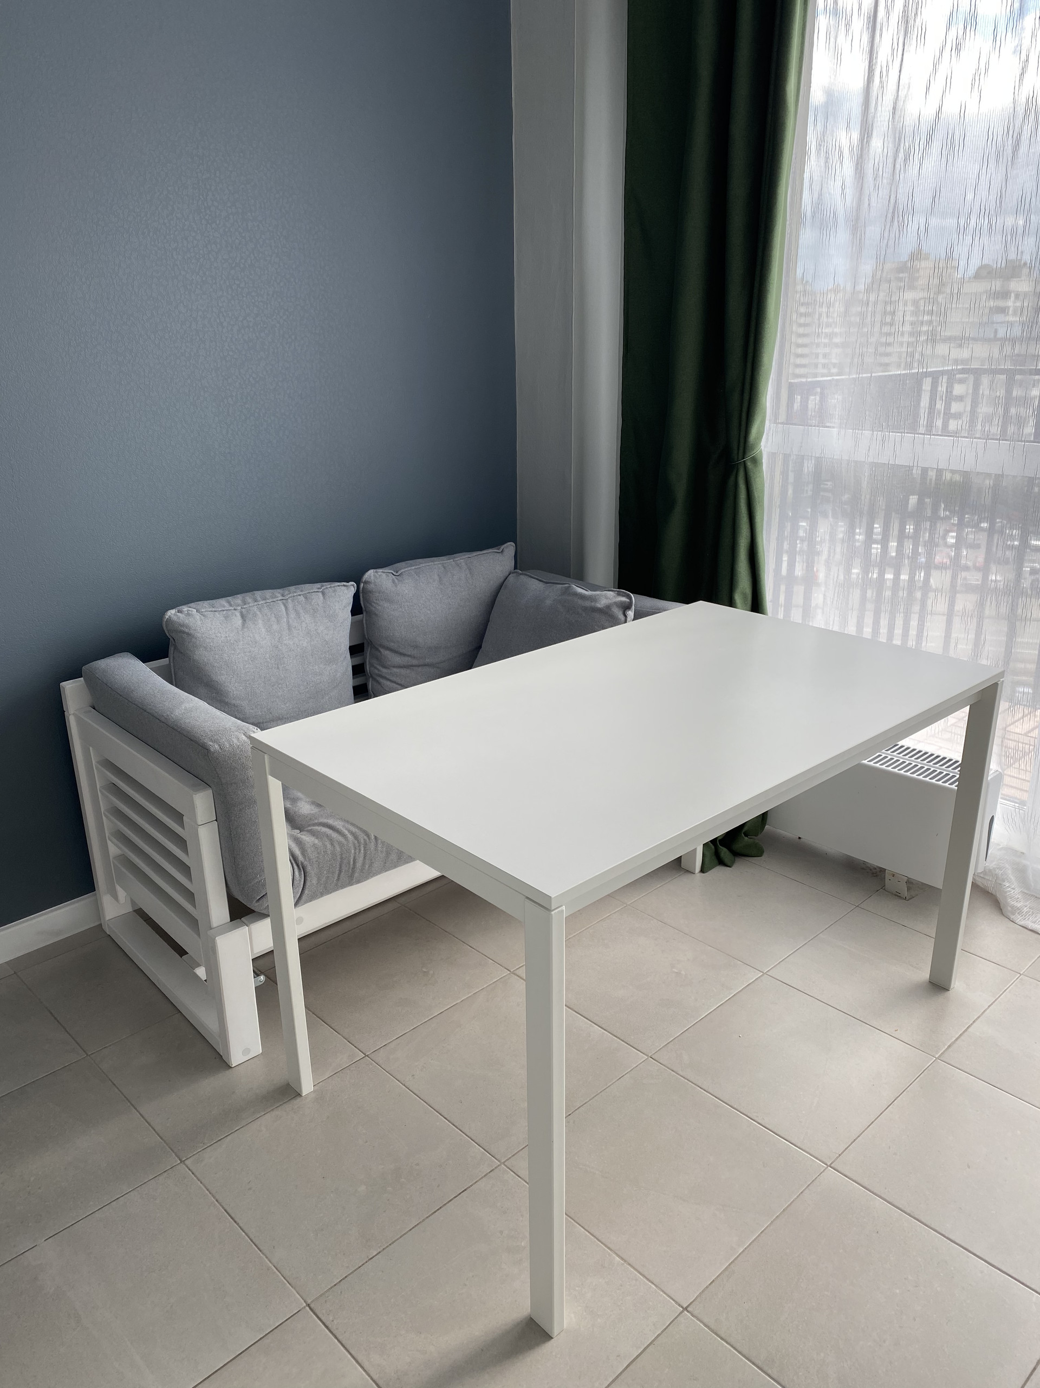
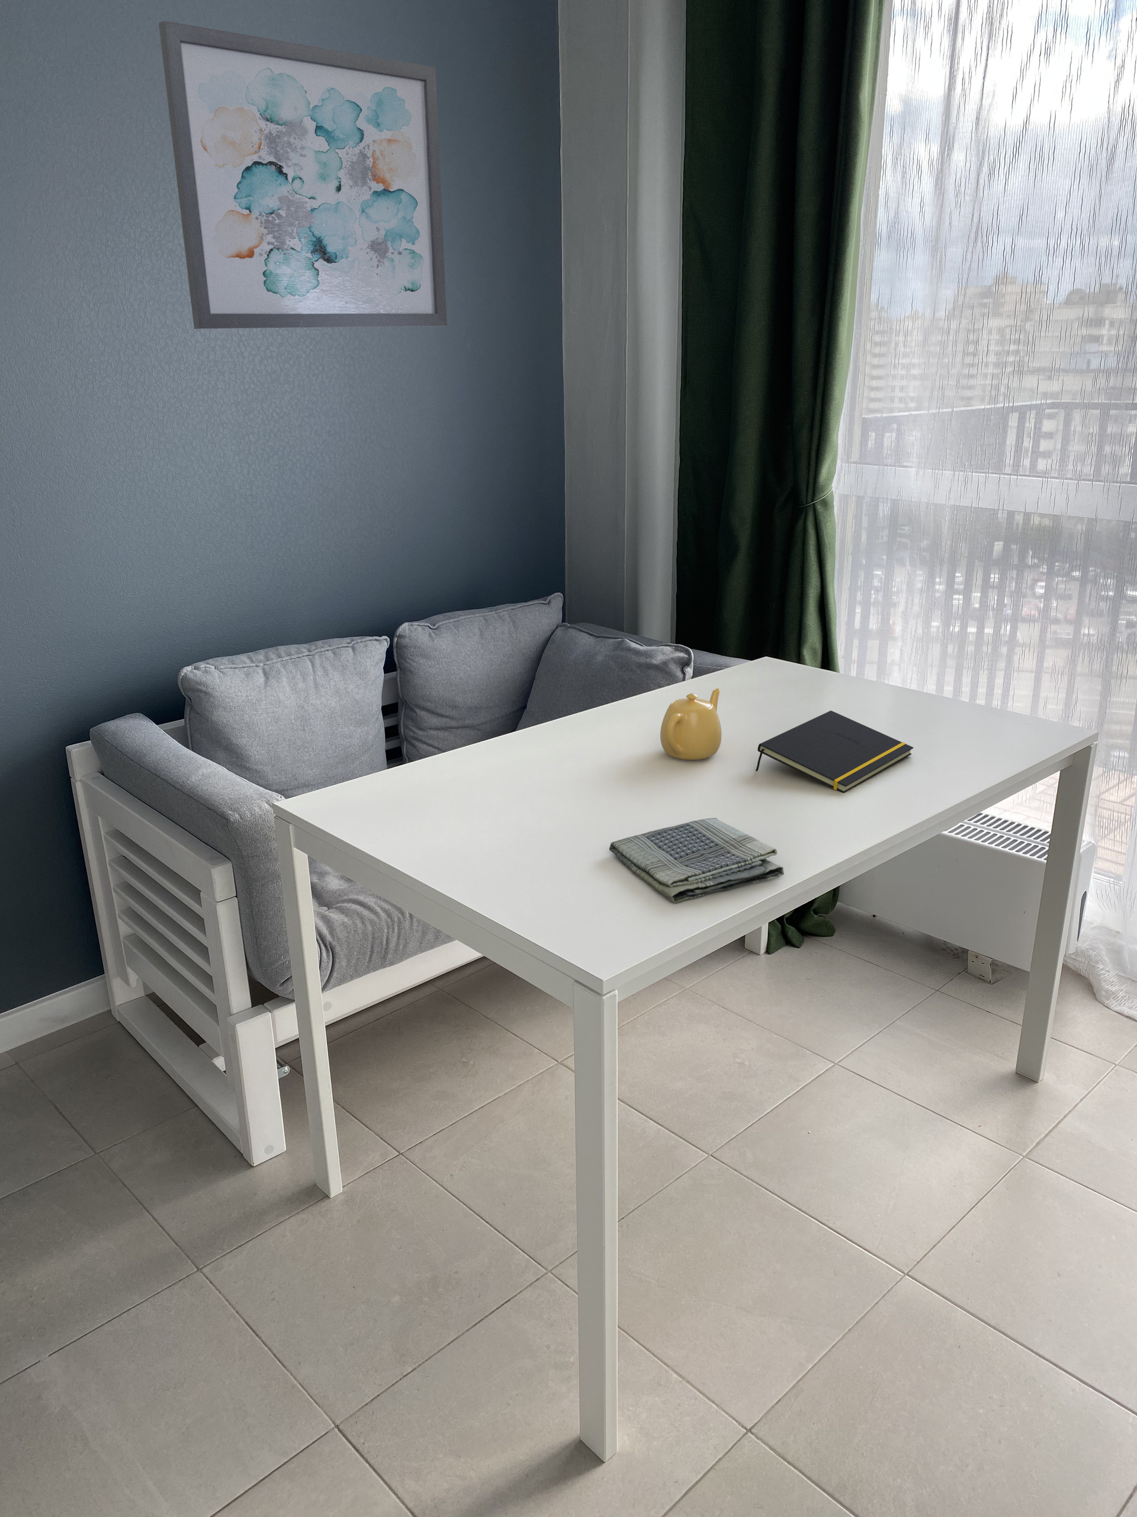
+ wall art [158,20,448,330]
+ dish towel [609,817,785,904]
+ notepad [755,710,914,793]
+ teapot [659,688,721,761]
